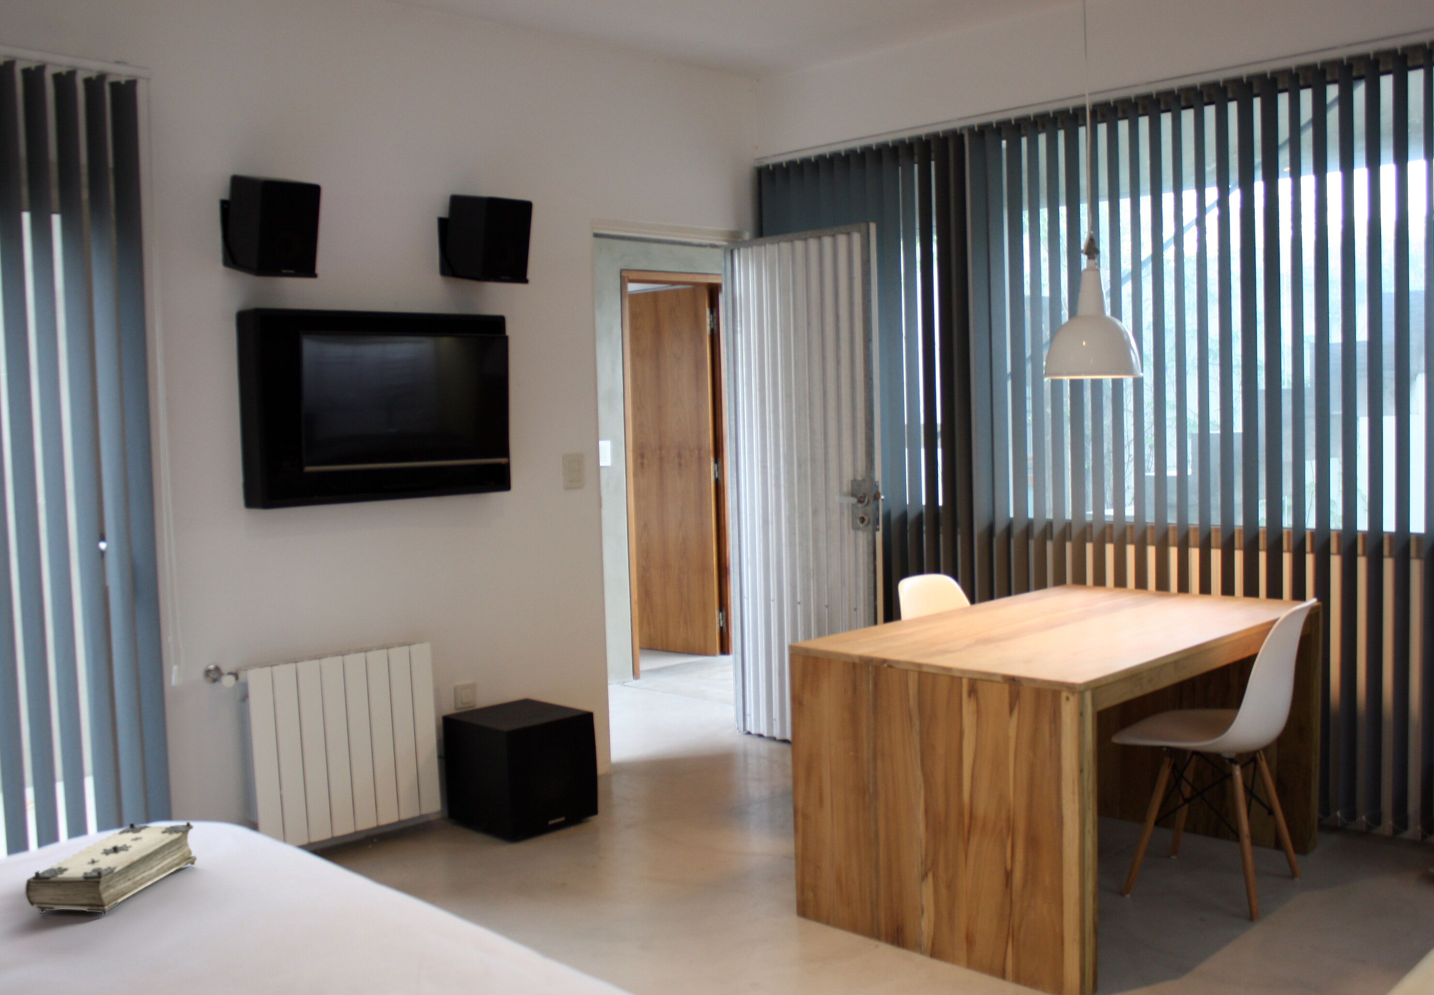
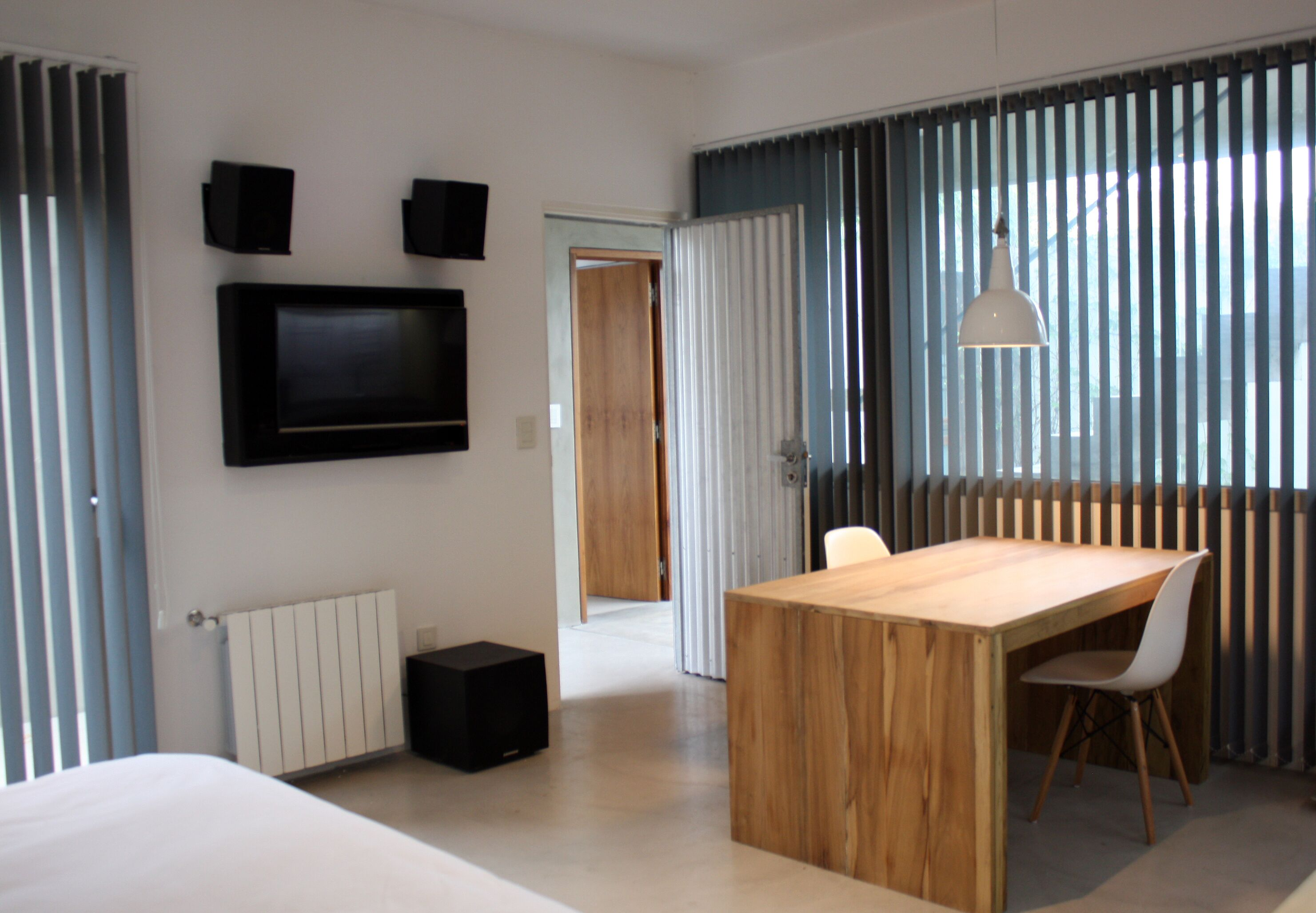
- book [24,822,197,917]
